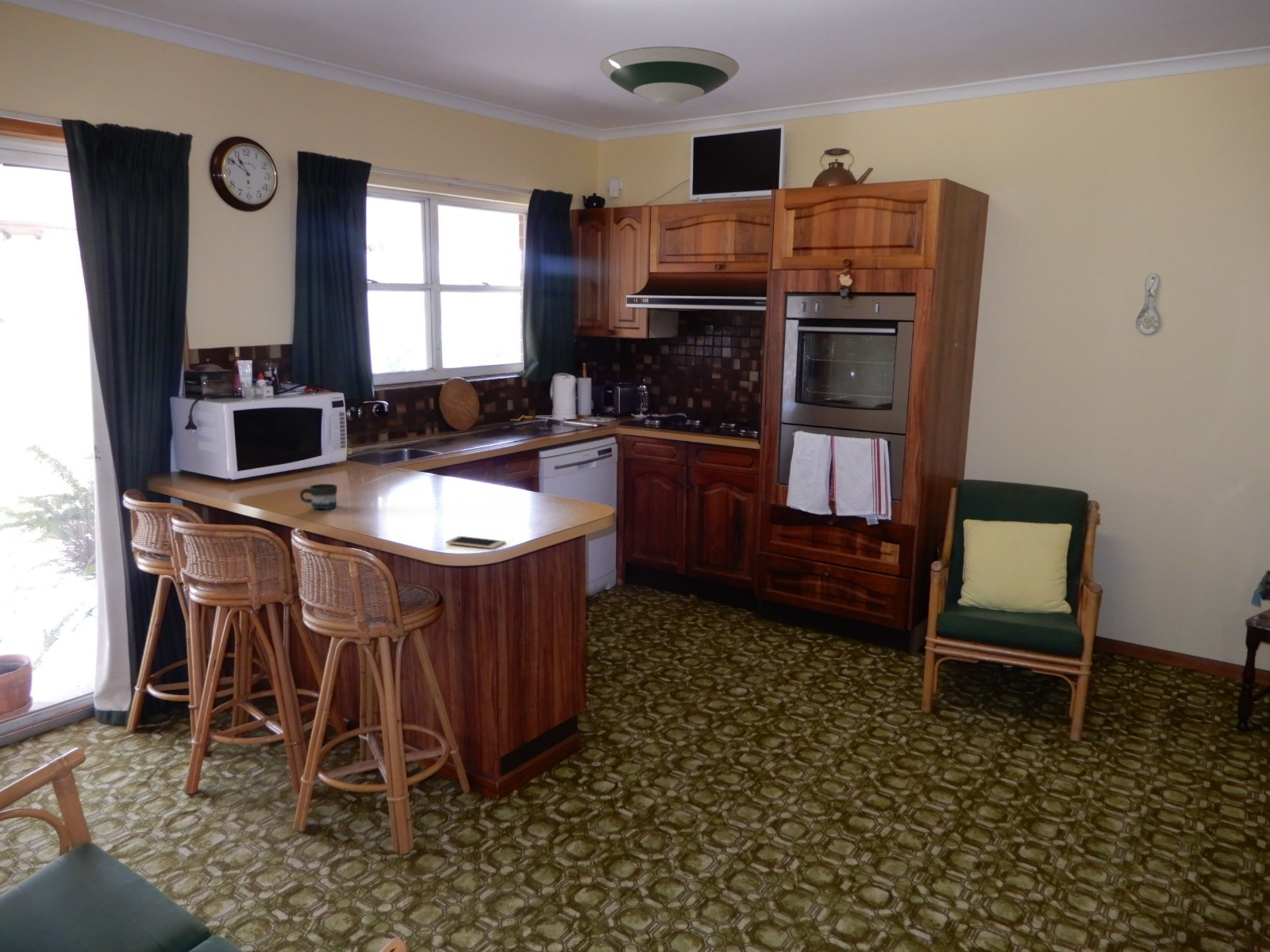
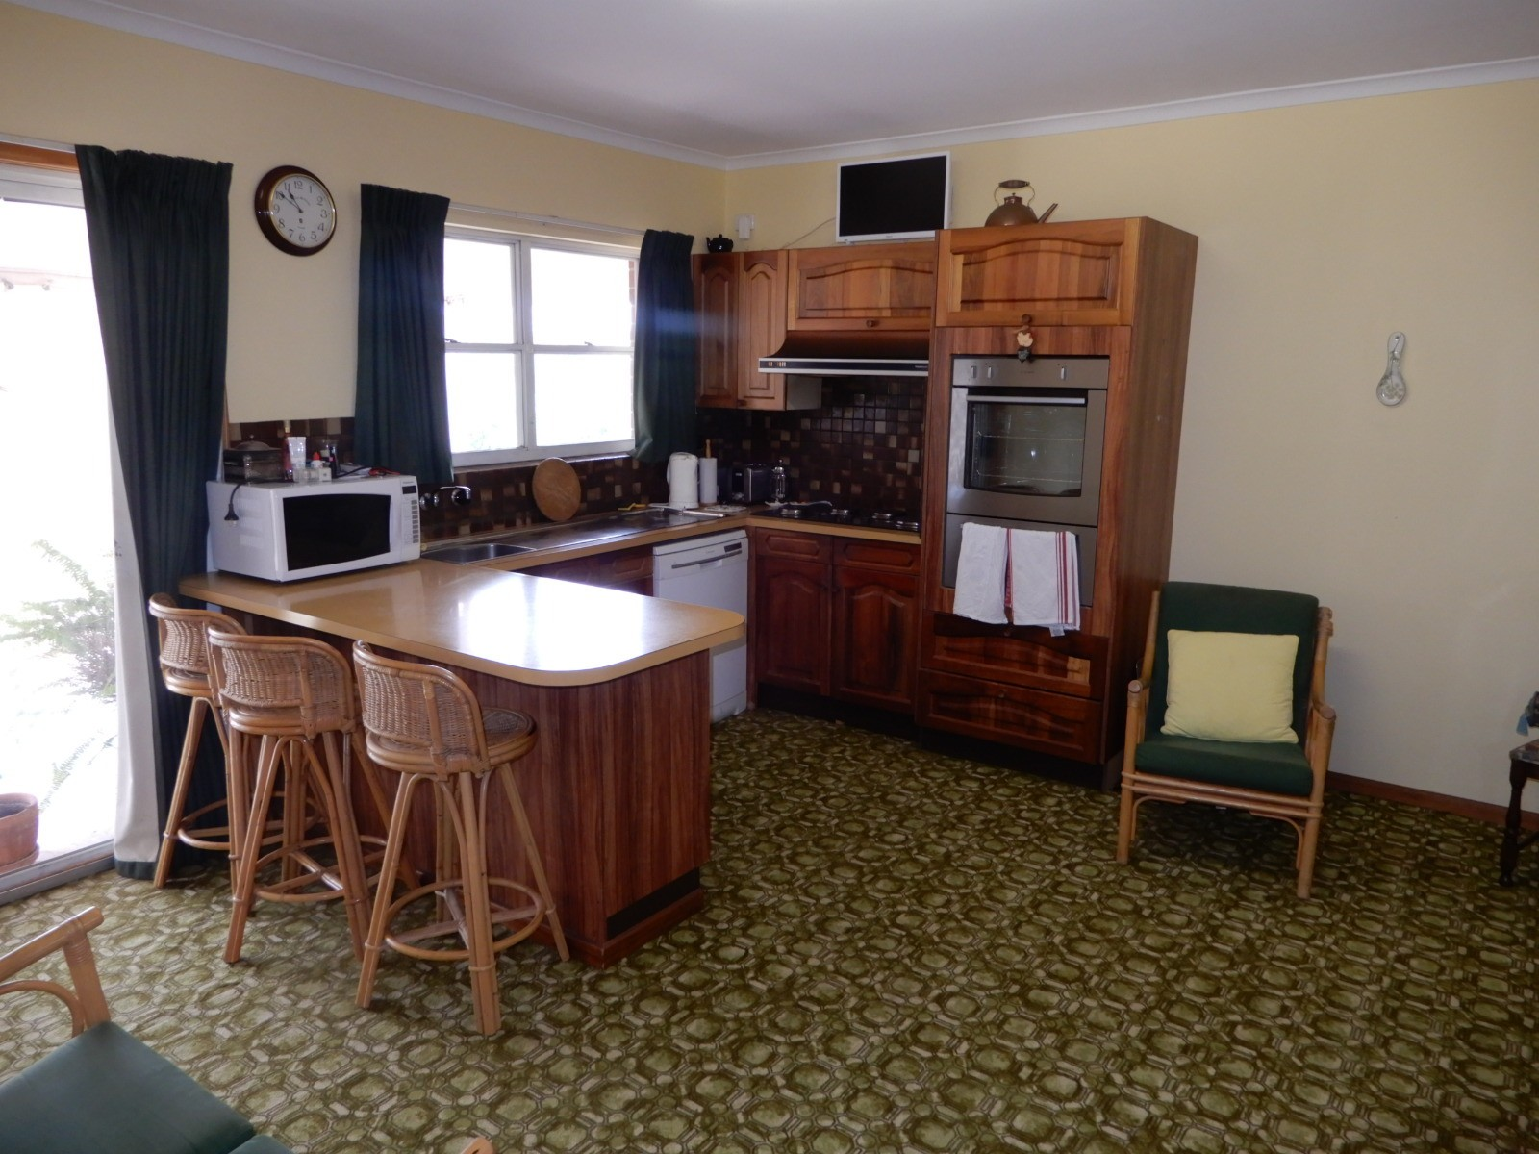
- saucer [599,46,740,107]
- mug [299,483,338,510]
- cell phone [445,536,506,550]
